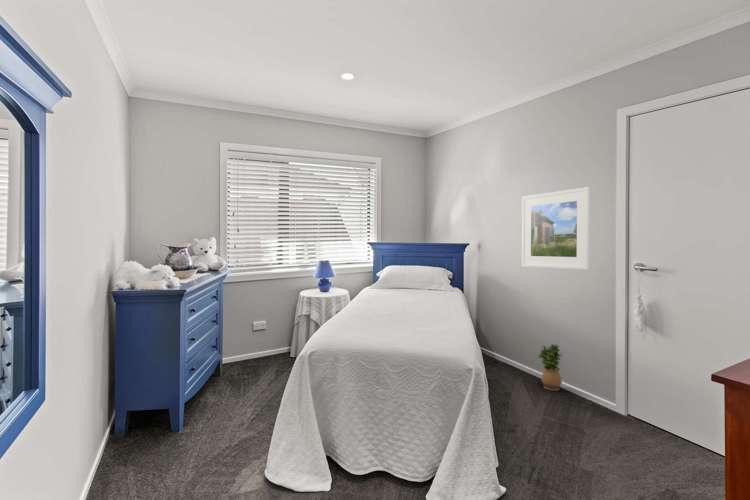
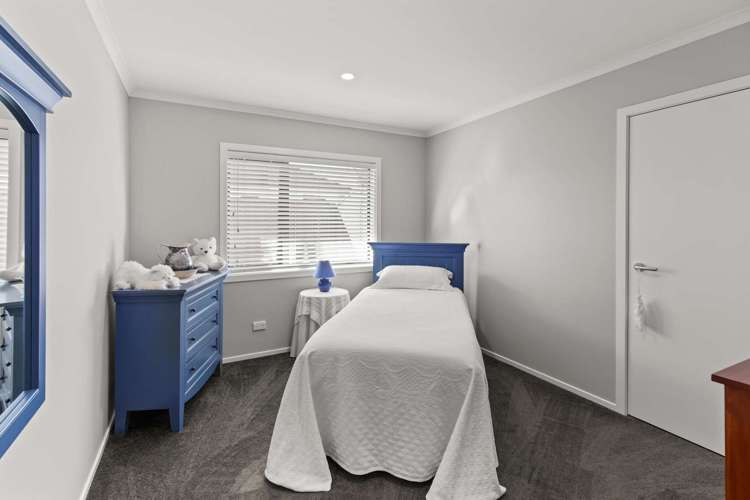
- potted plant [537,343,563,391]
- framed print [521,186,591,271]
